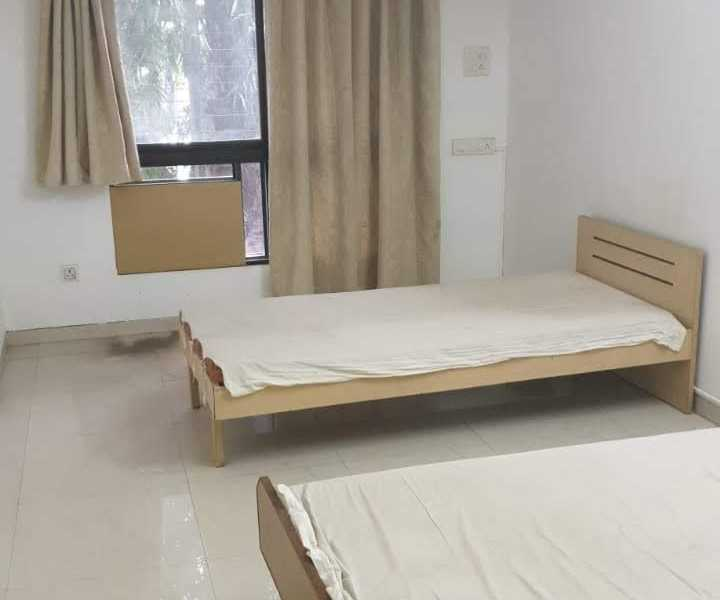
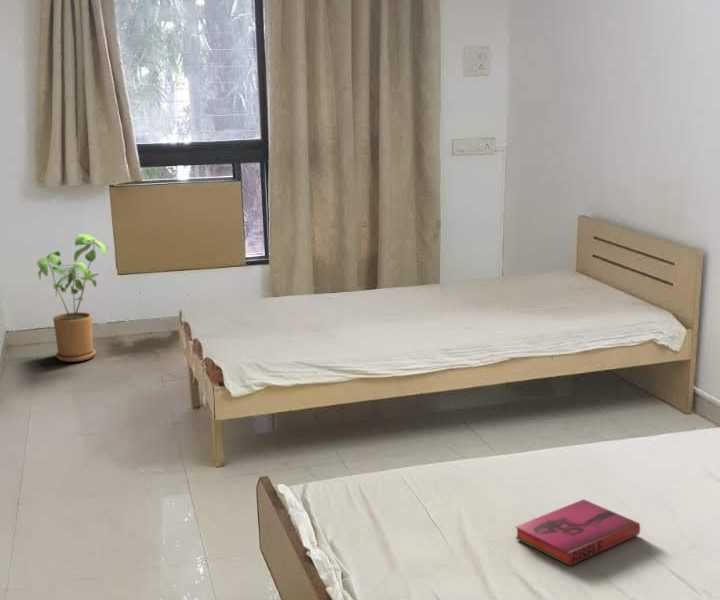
+ house plant [36,233,111,363]
+ hardback book [514,498,641,567]
